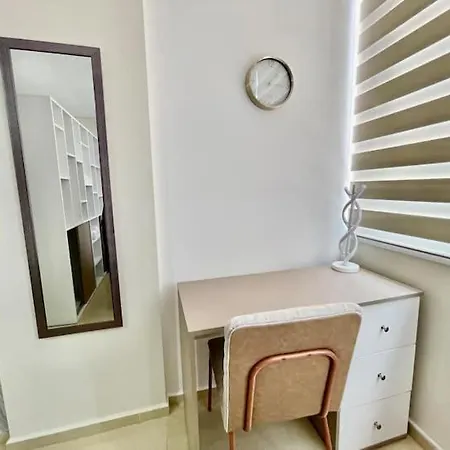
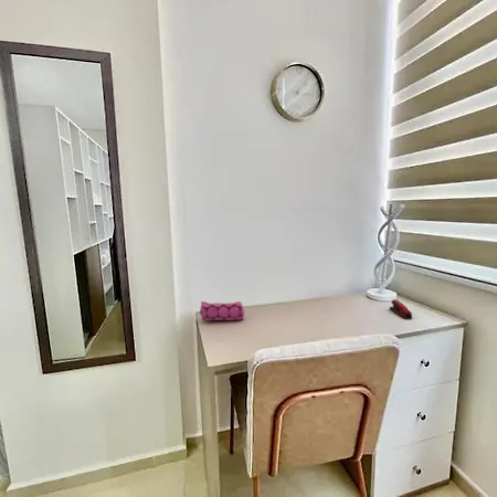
+ pencil case [199,300,245,321]
+ stapler [388,298,413,320]
